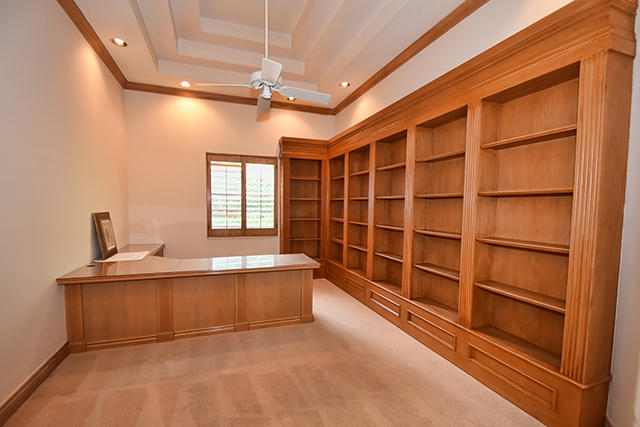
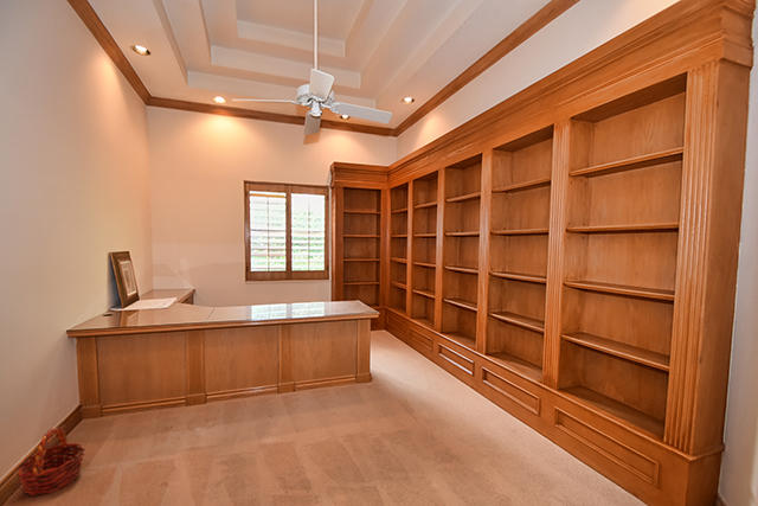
+ basket [15,427,86,497]
